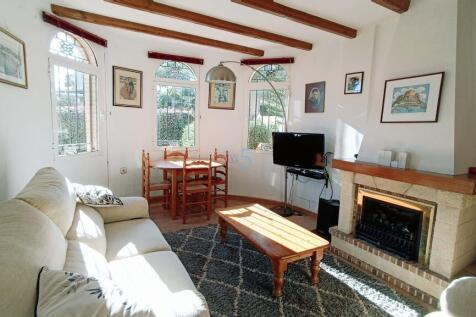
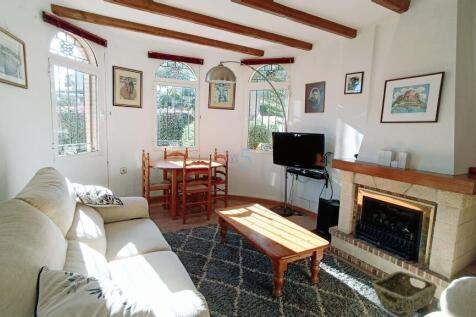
+ woven basket [371,270,438,317]
